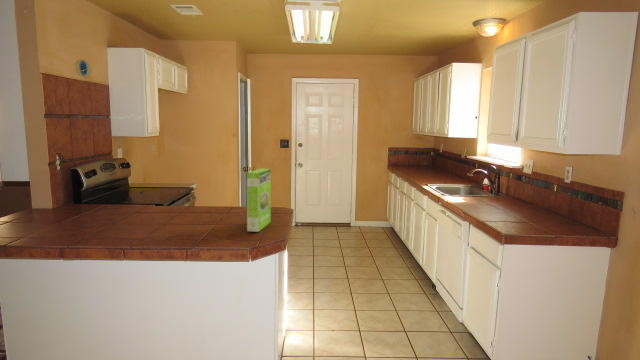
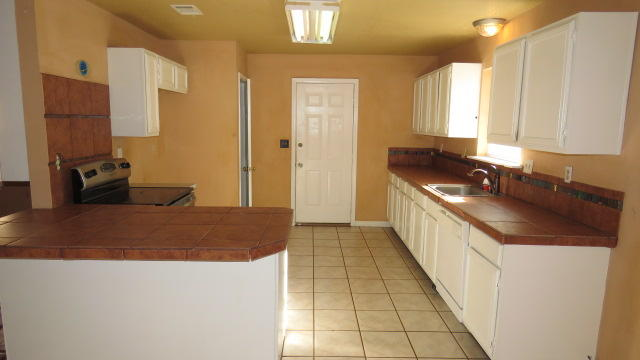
- cake mix box [246,168,272,233]
